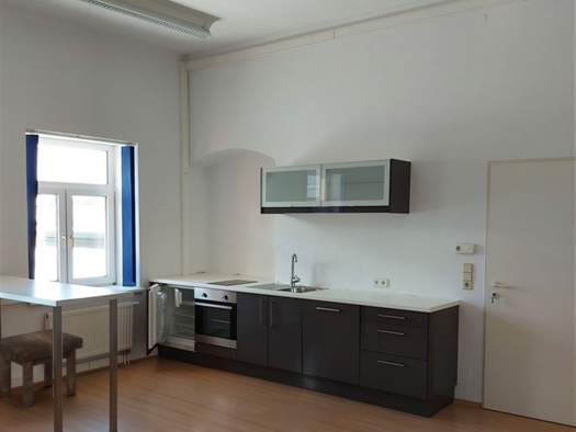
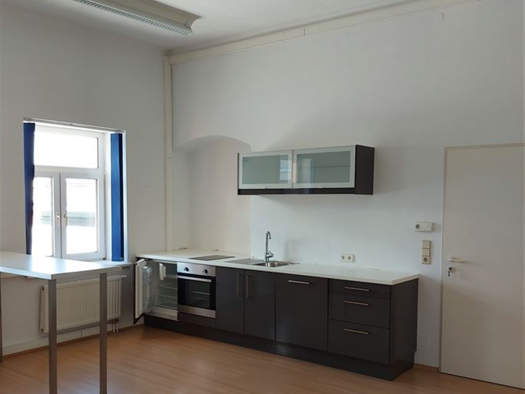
- stool [0,328,84,408]
